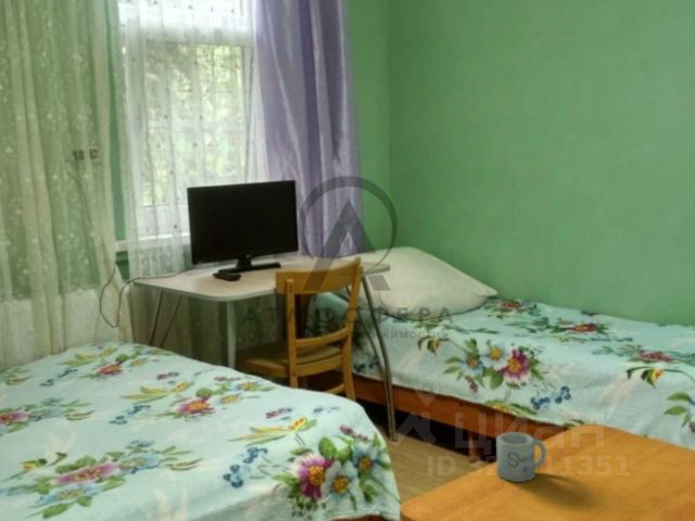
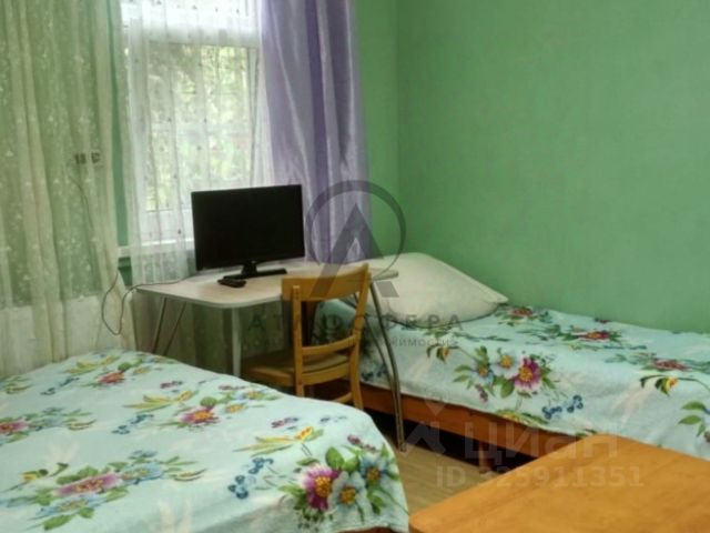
- mug [496,431,547,483]
